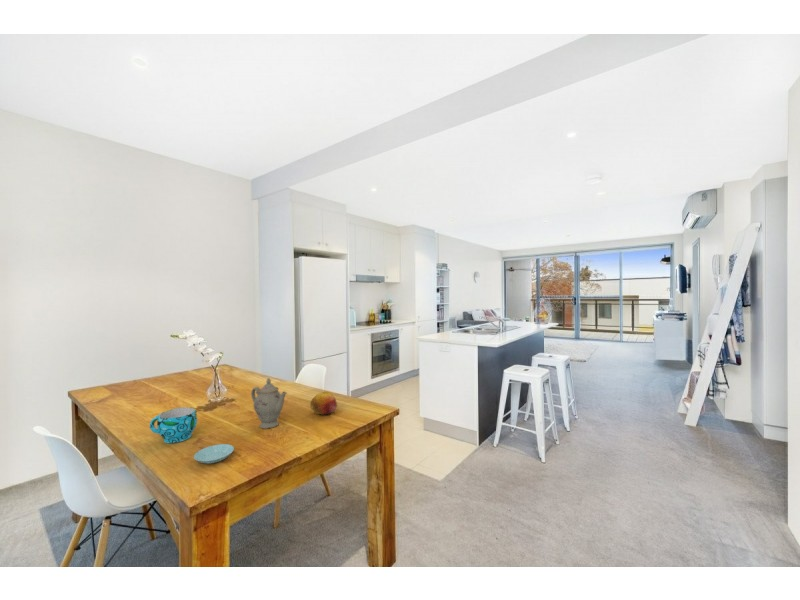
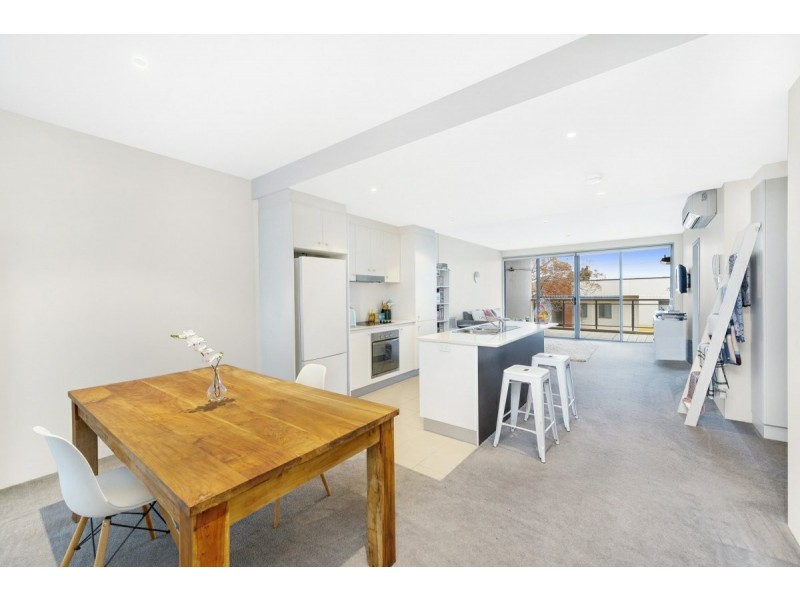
- saucer [193,443,235,465]
- fruit [309,390,338,416]
- chinaware [250,377,288,429]
- cup [149,406,198,444]
